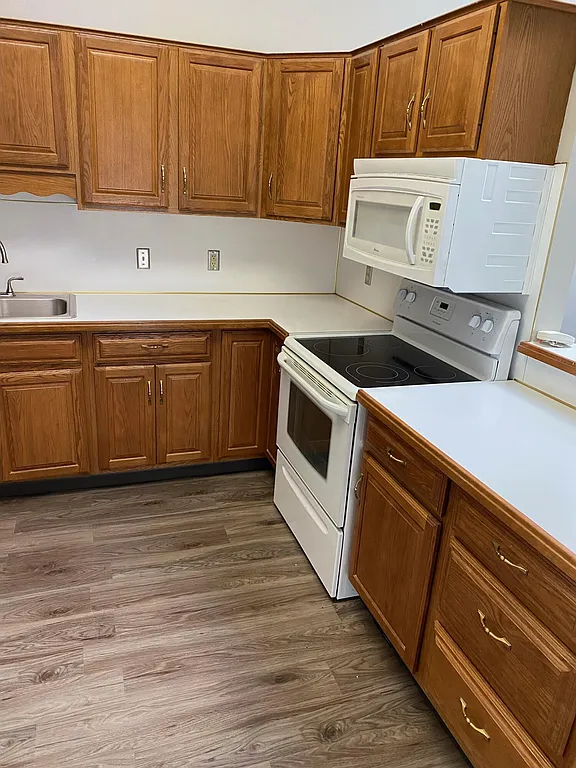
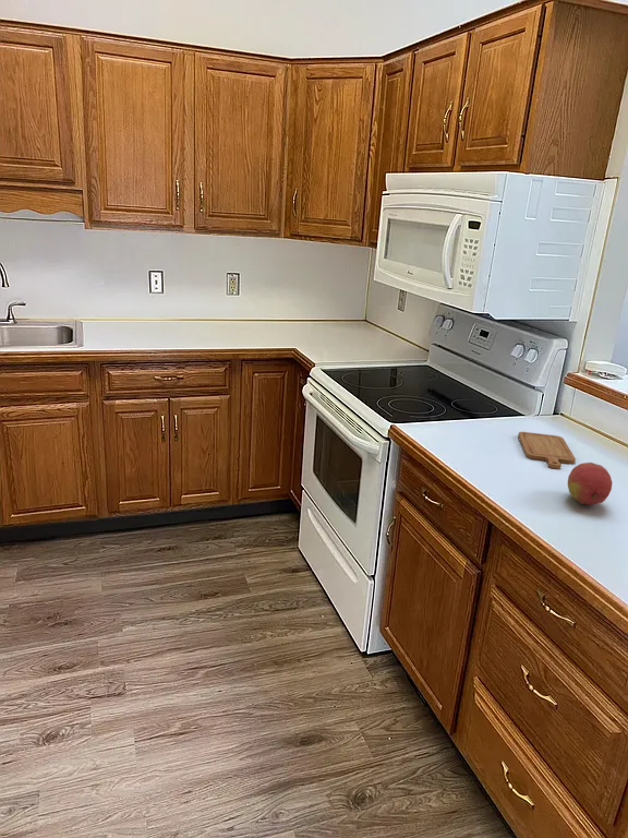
+ fruit [567,462,614,506]
+ chopping board [517,431,577,470]
